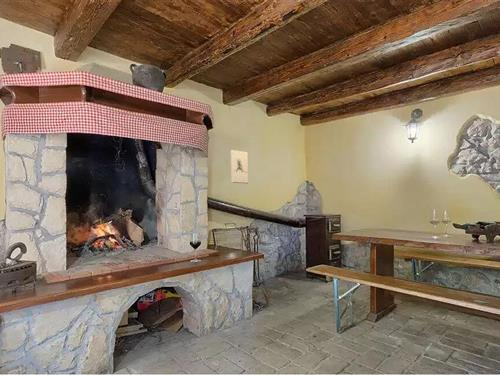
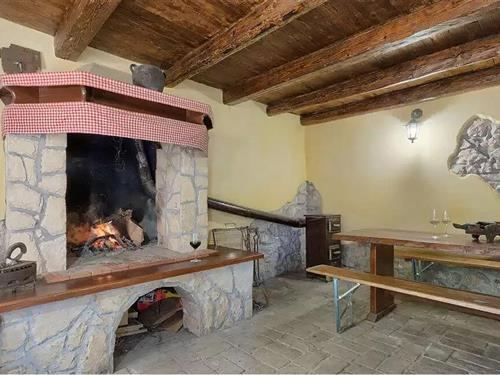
- wall sculpture [229,149,249,184]
